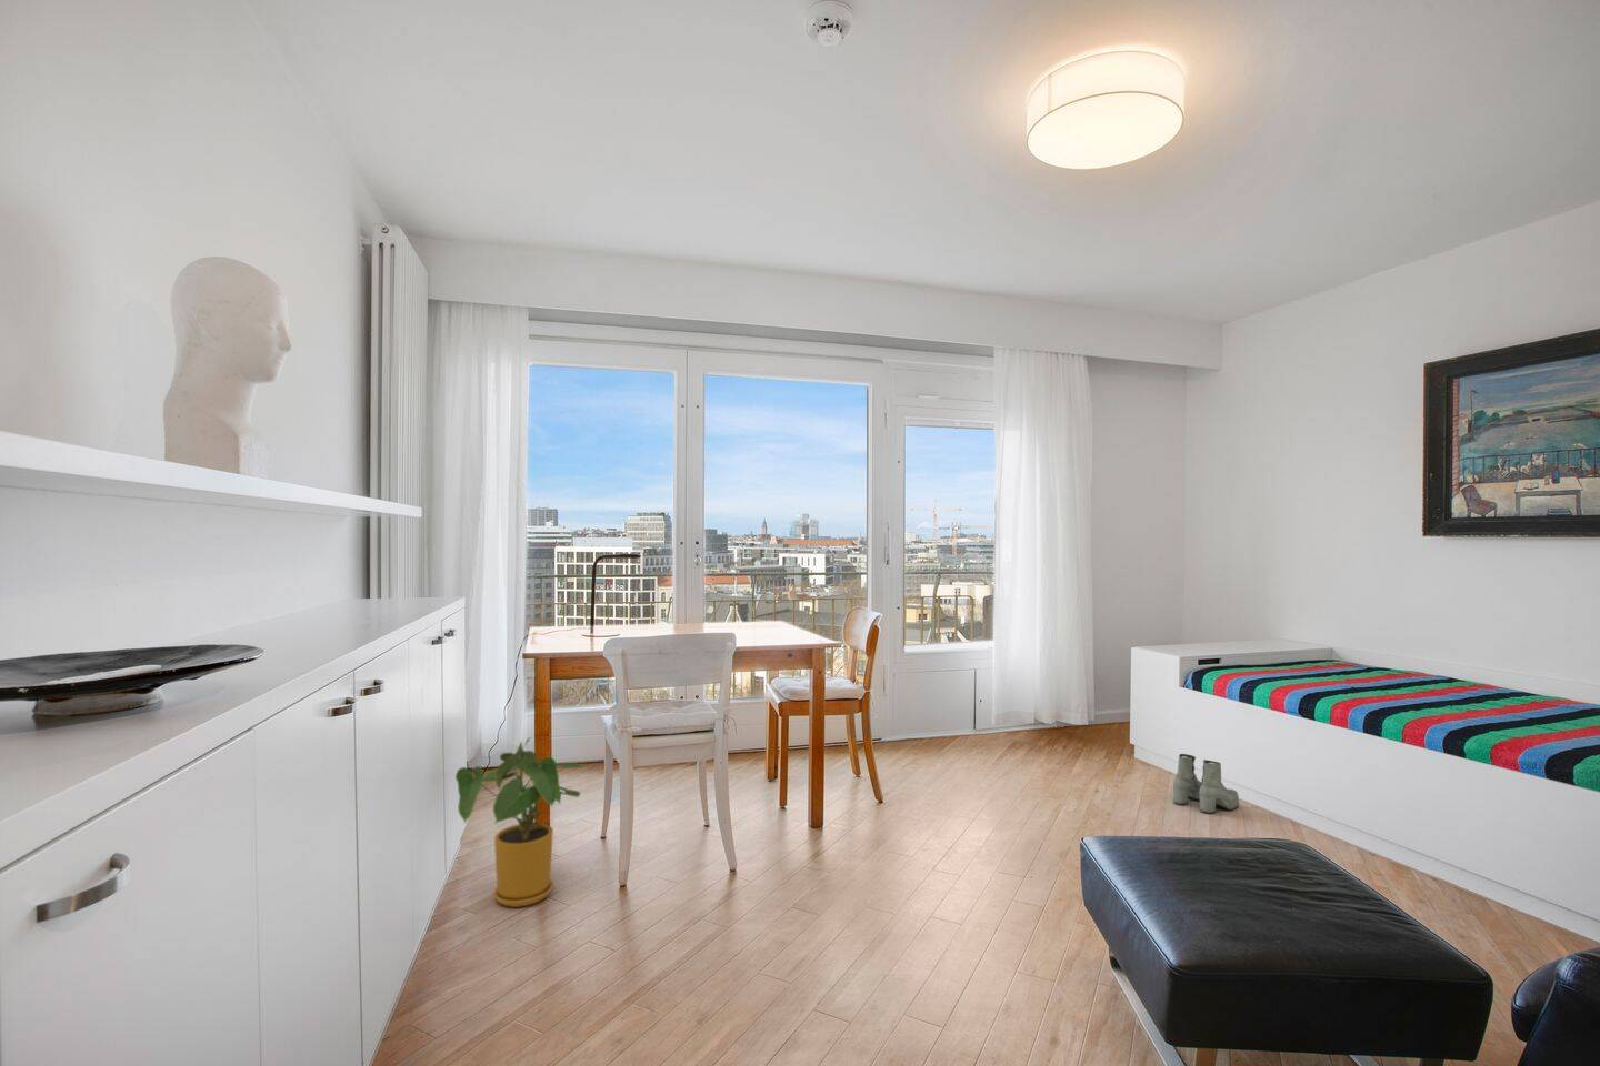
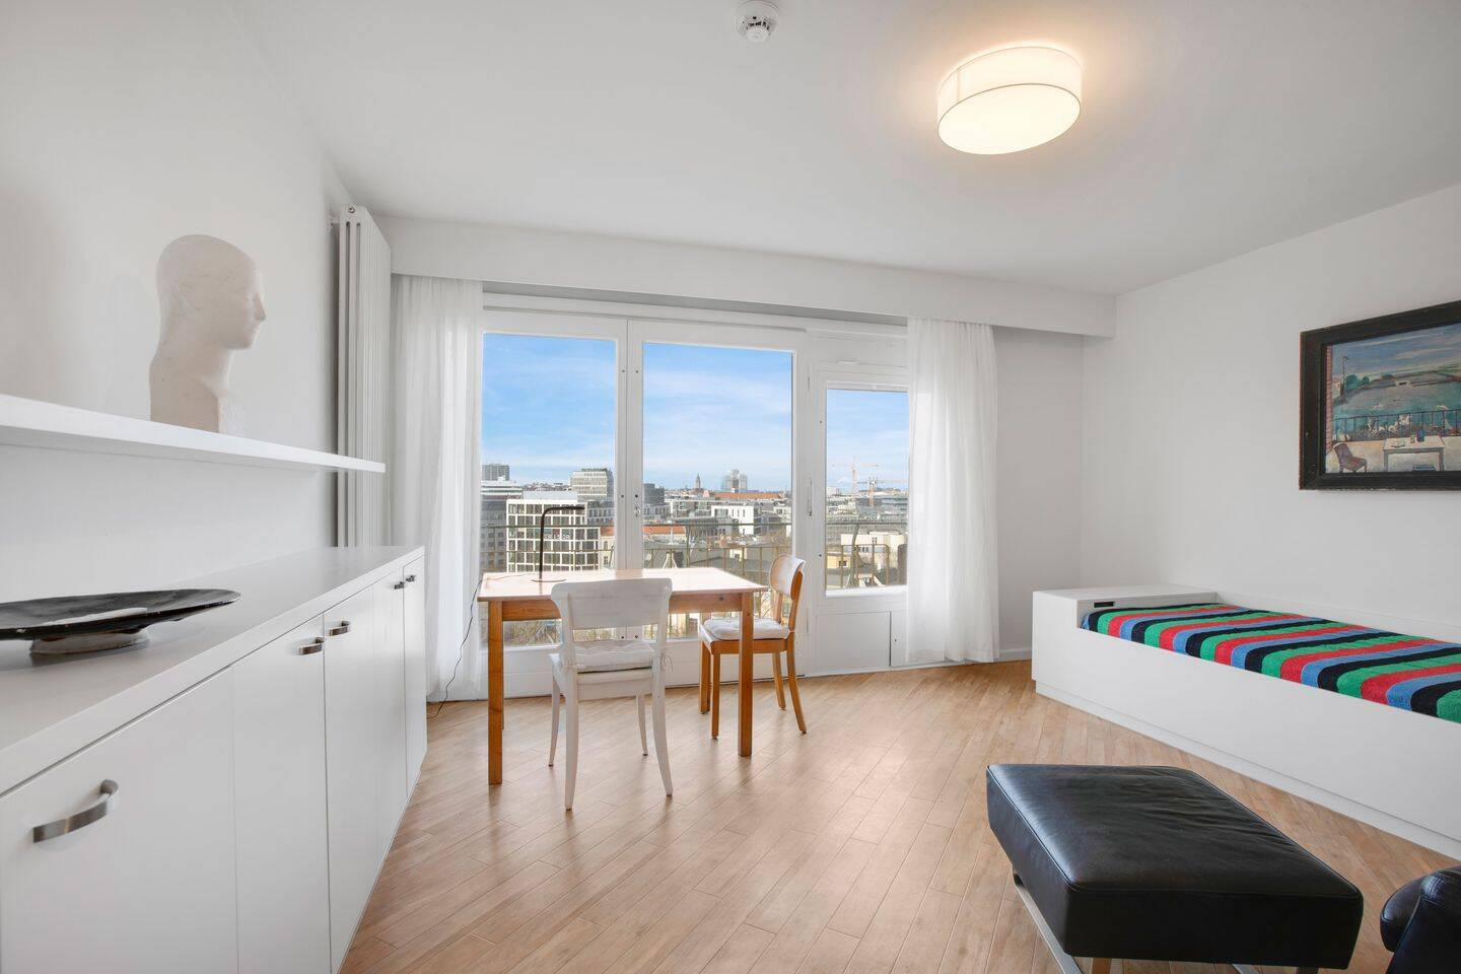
- house plant [455,738,592,908]
- boots [1173,753,1240,814]
